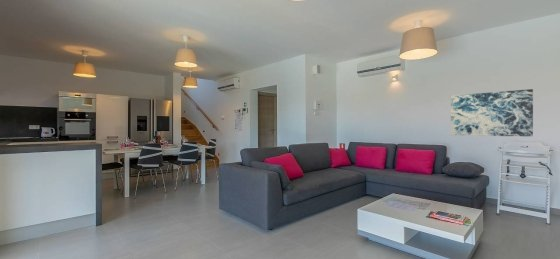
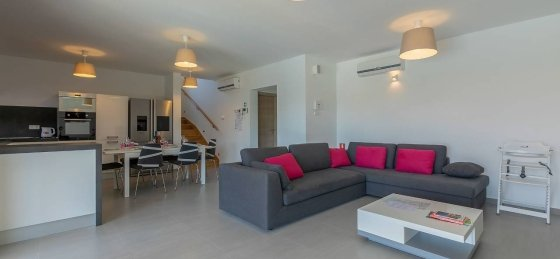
- wall art [450,88,534,138]
